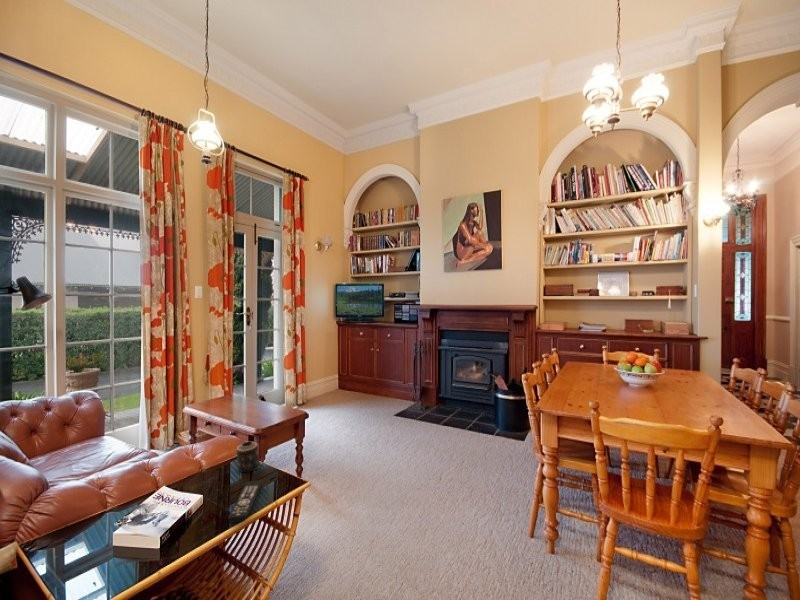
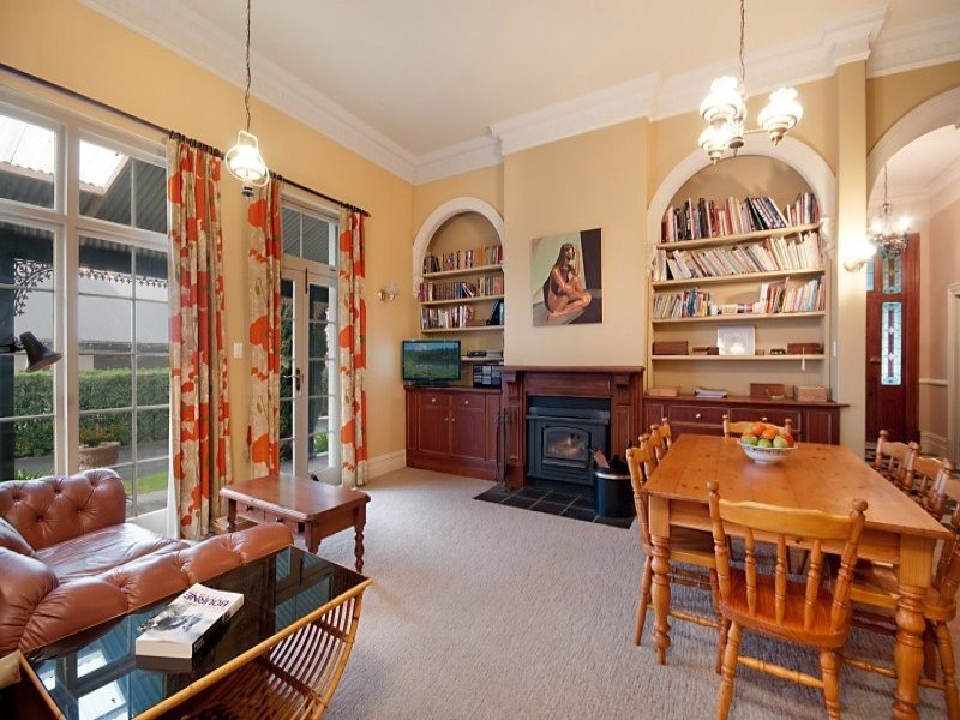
- candle [235,440,262,473]
- remote control [227,480,263,524]
